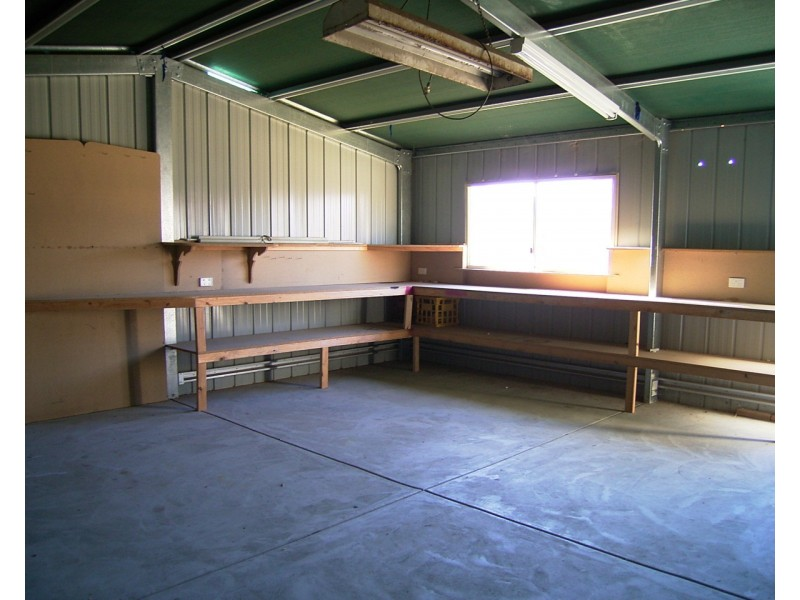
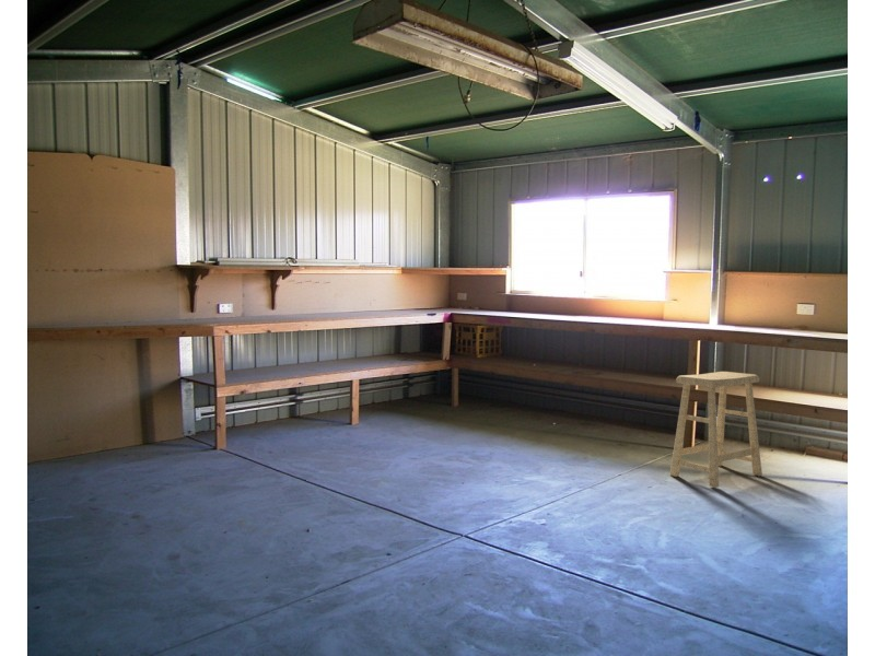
+ stool [669,371,763,489]
